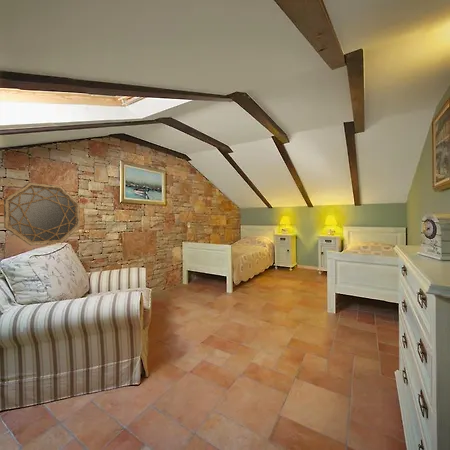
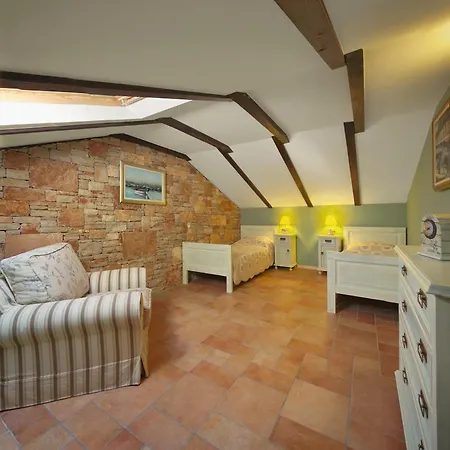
- home mirror [3,182,81,247]
